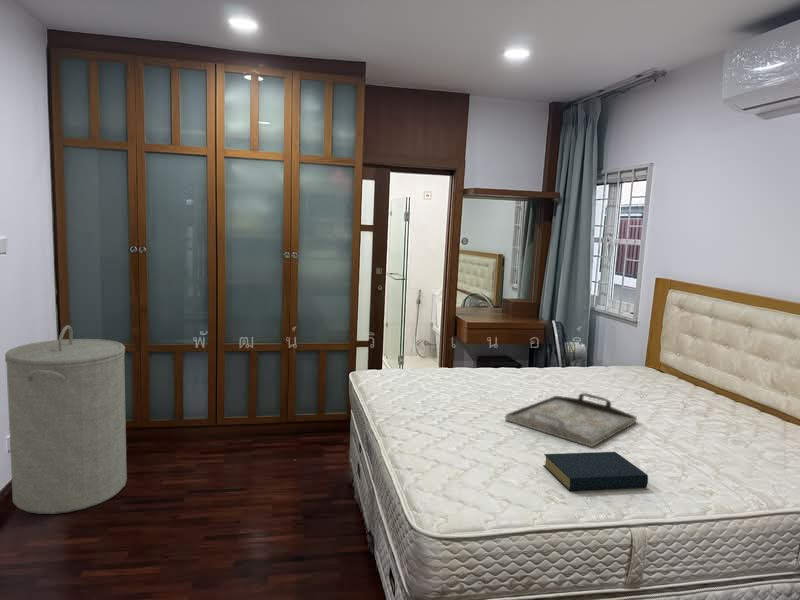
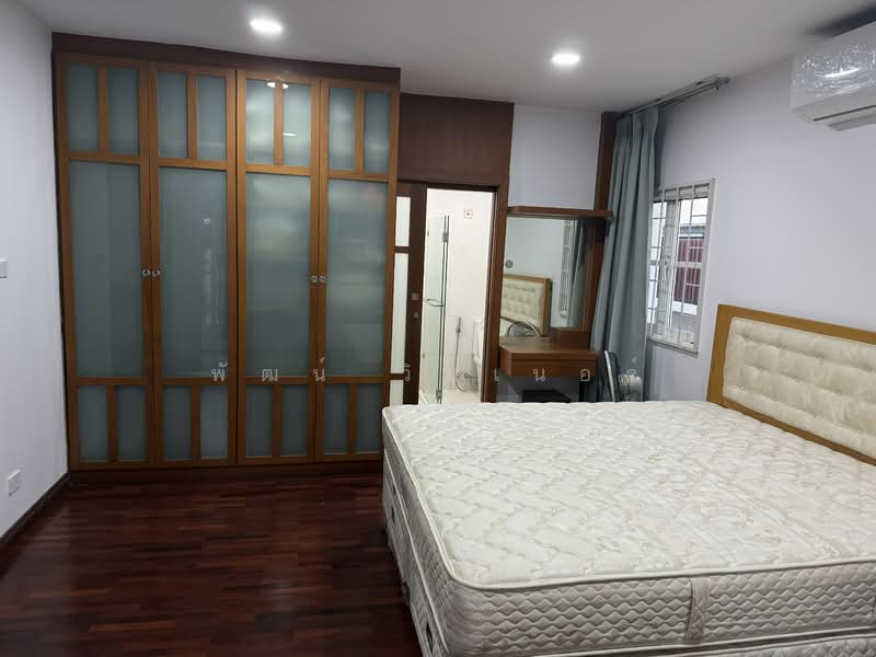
- serving tray [504,392,638,448]
- laundry hamper [4,324,128,515]
- hardback book [542,451,649,492]
